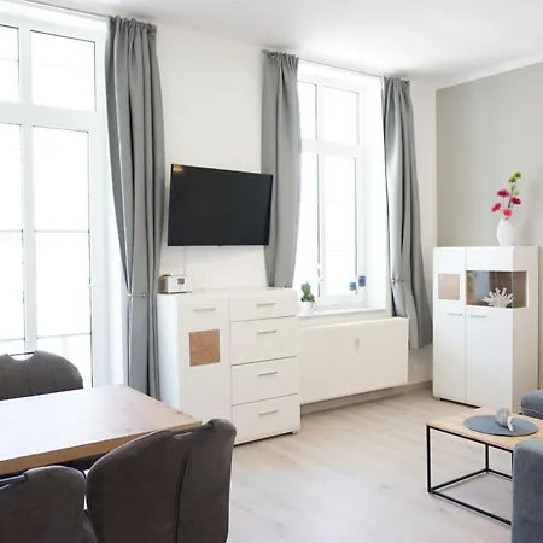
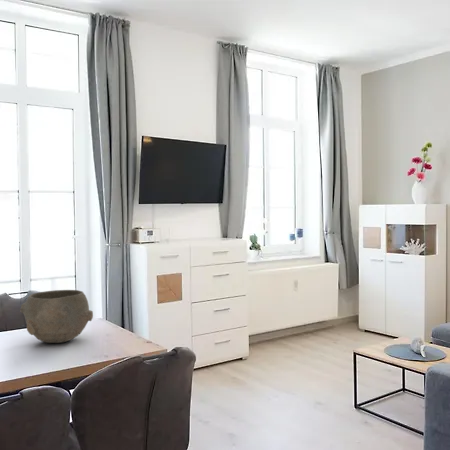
+ bowl [19,289,94,344]
